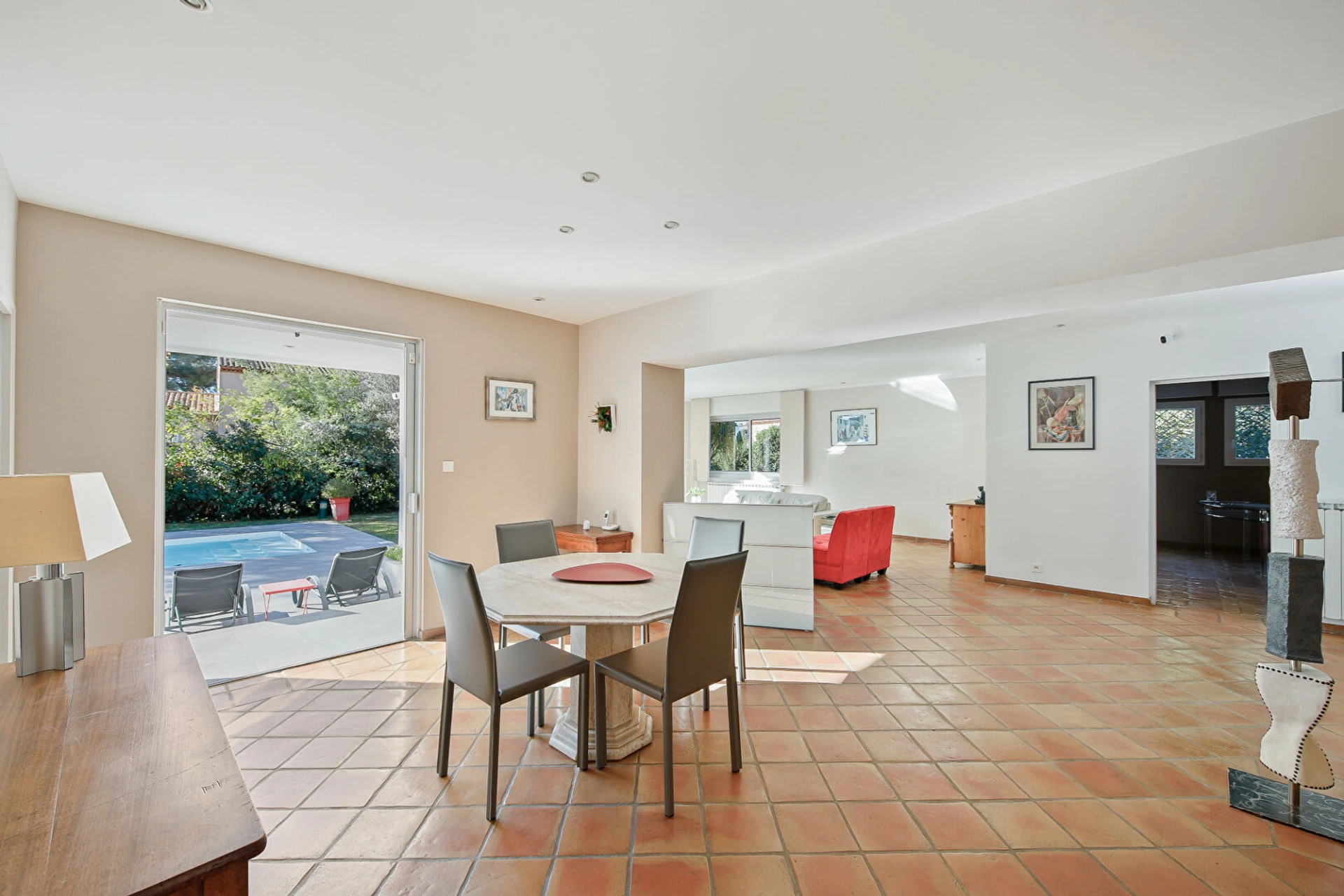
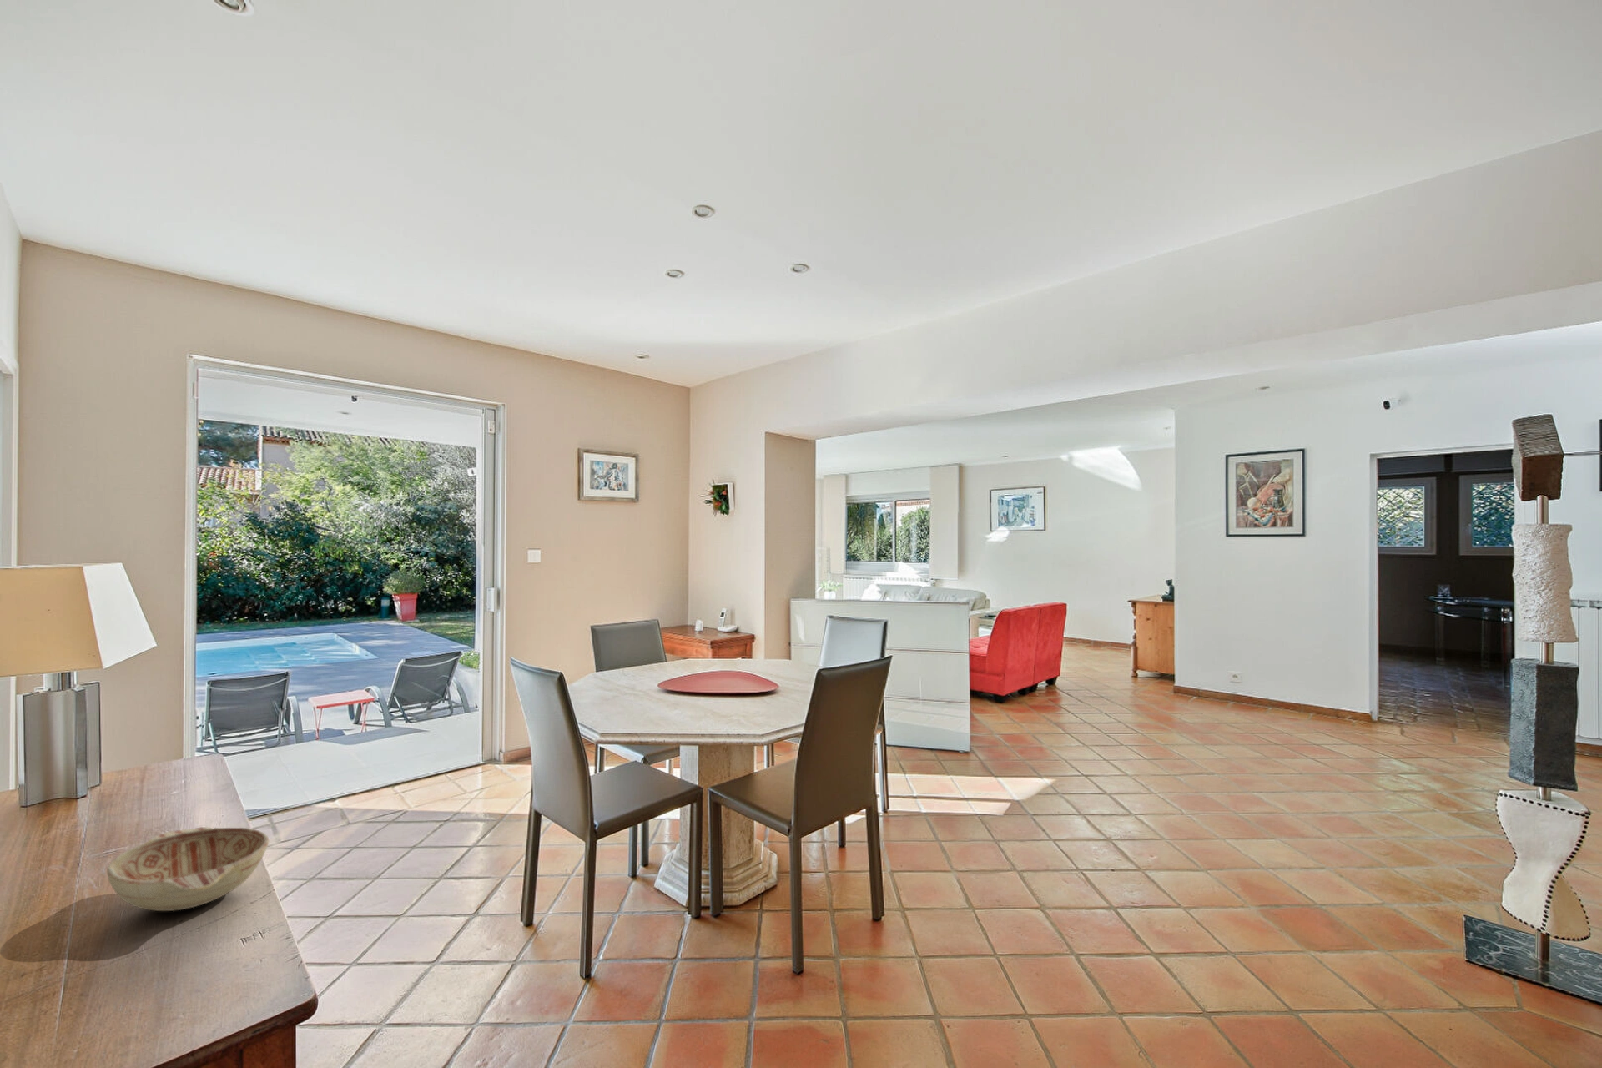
+ decorative bowl [106,826,269,912]
